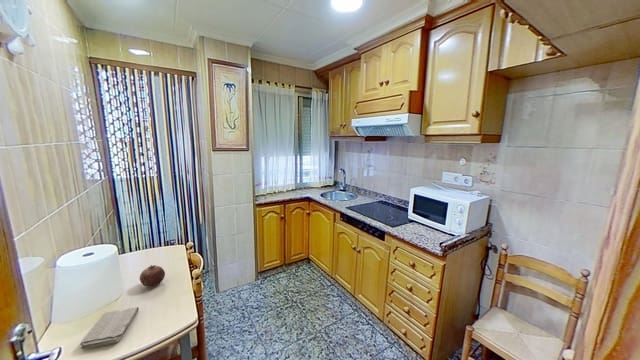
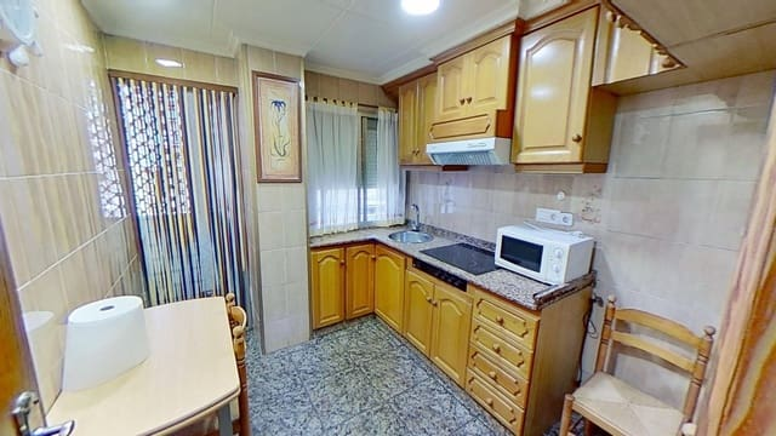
- washcloth [79,306,140,350]
- fruit [139,264,166,288]
